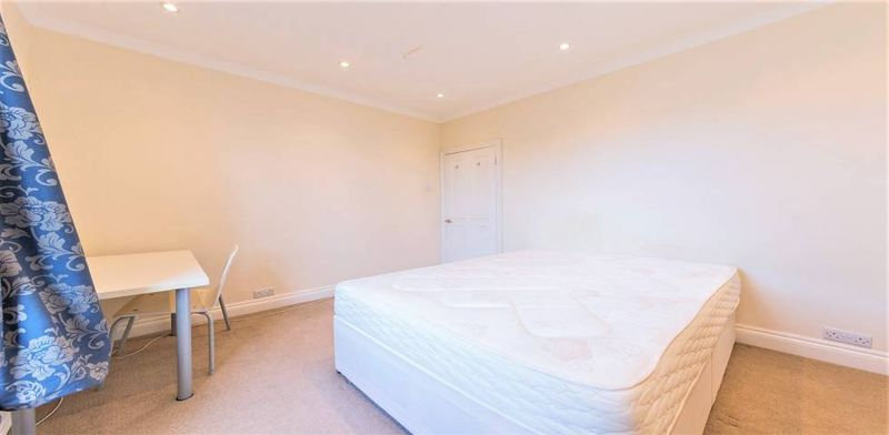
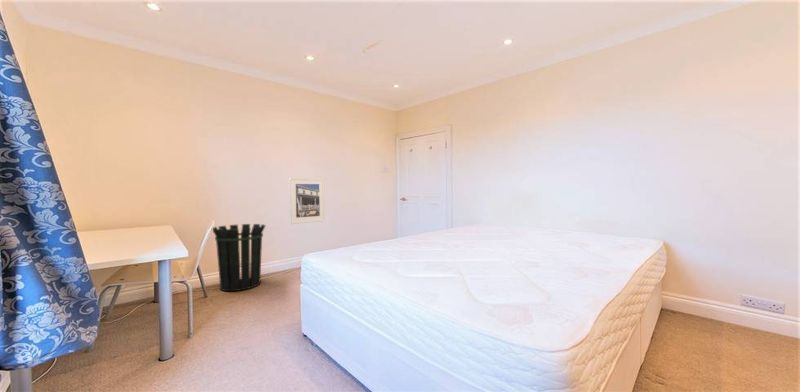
+ waste bin [212,223,266,292]
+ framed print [288,177,326,225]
